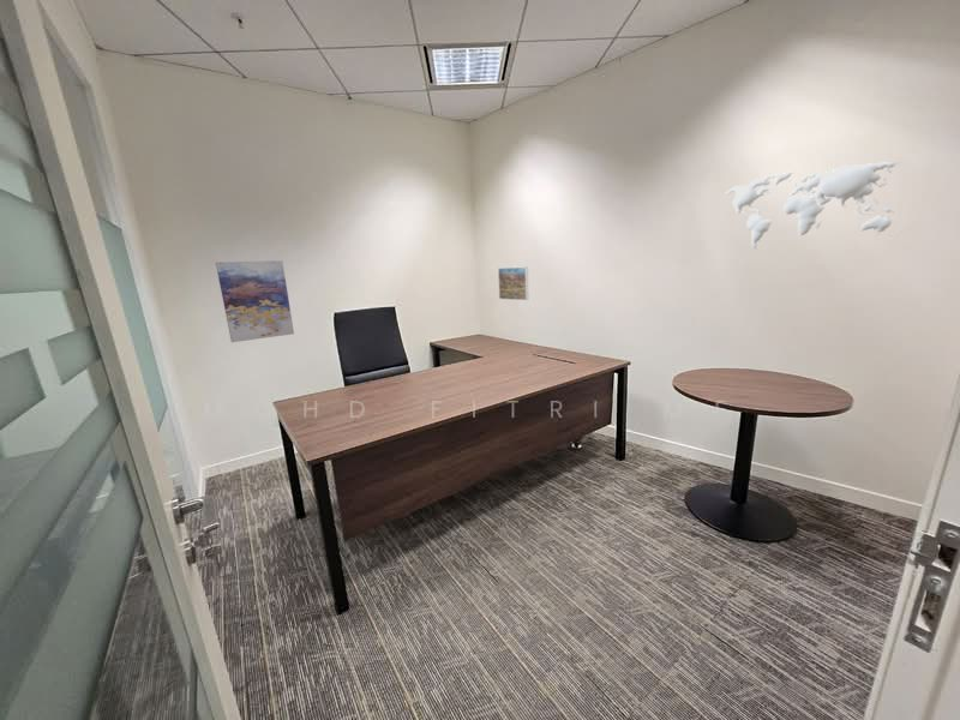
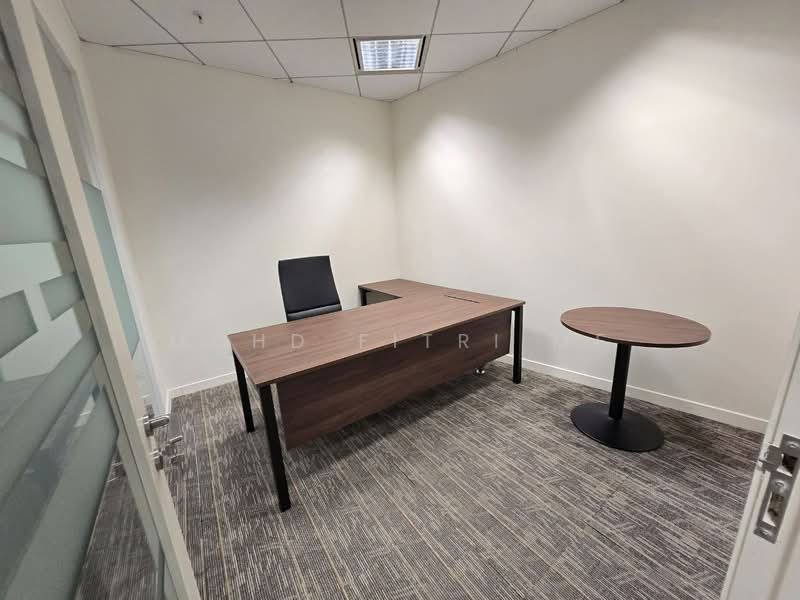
- wall art [215,259,295,343]
- world map [725,161,905,251]
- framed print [497,266,529,301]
